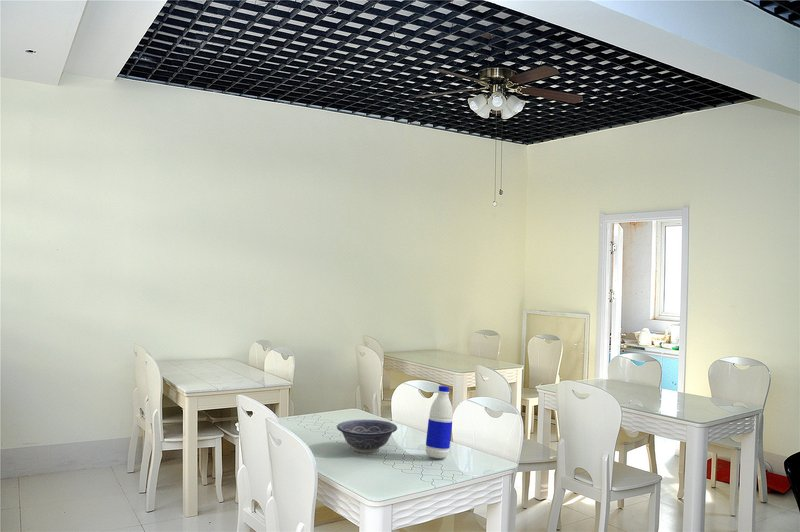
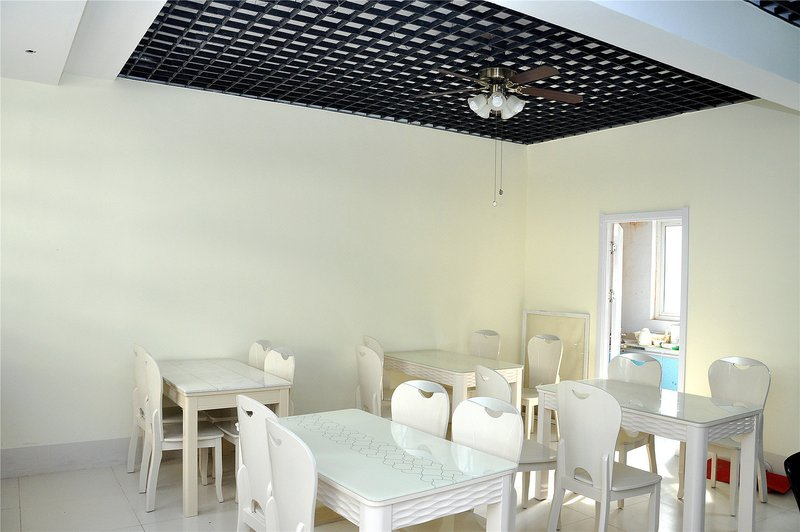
- water bottle [425,385,454,459]
- decorative bowl [336,419,398,454]
